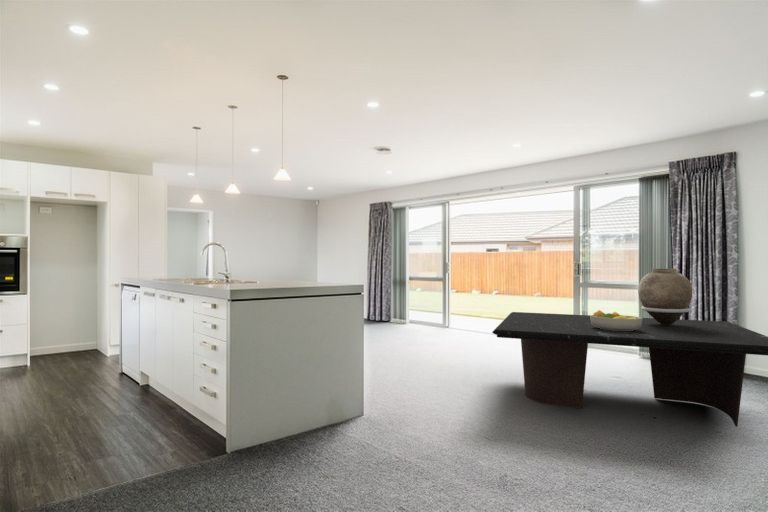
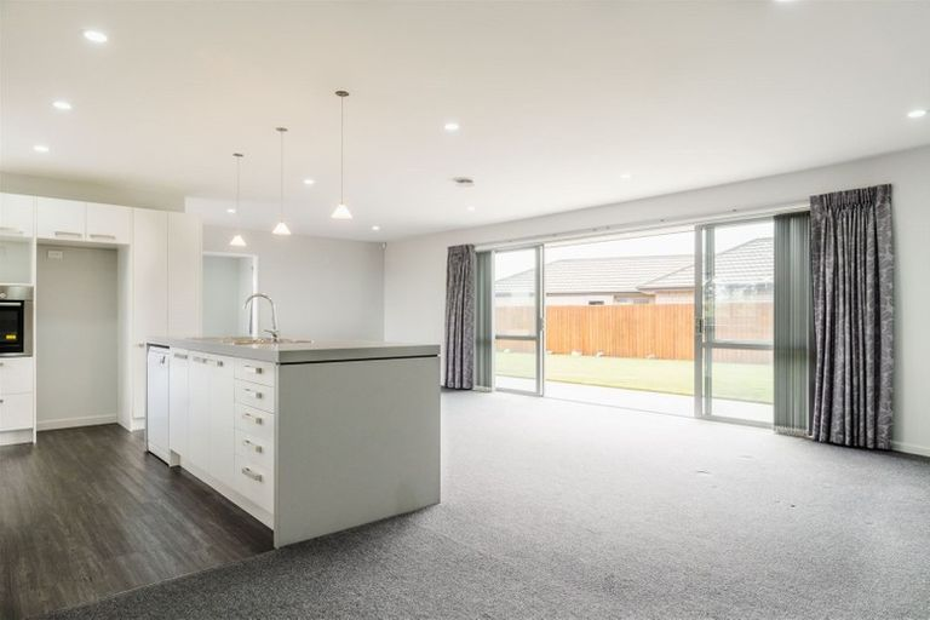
- fruit bowl [589,309,643,331]
- vase [637,268,693,325]
- dining table [491,311,768,428]
